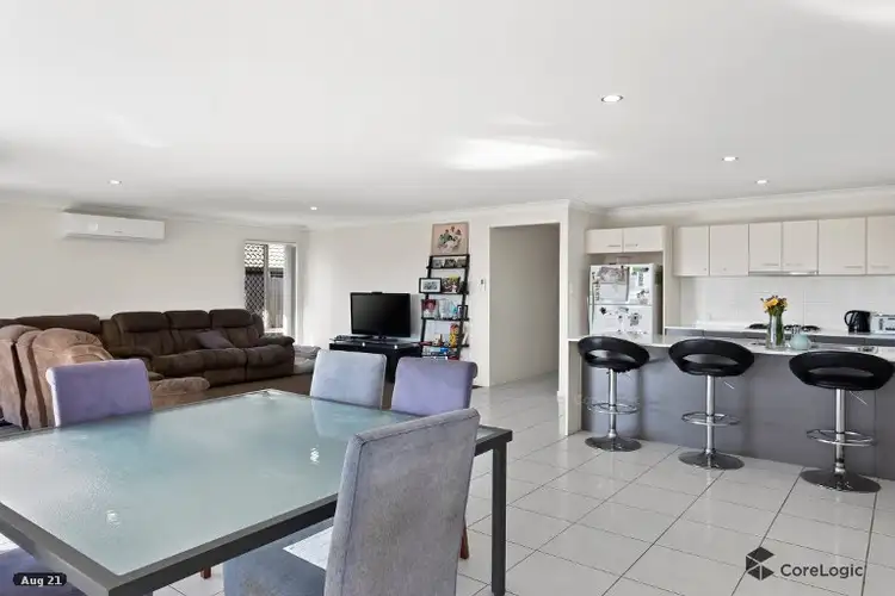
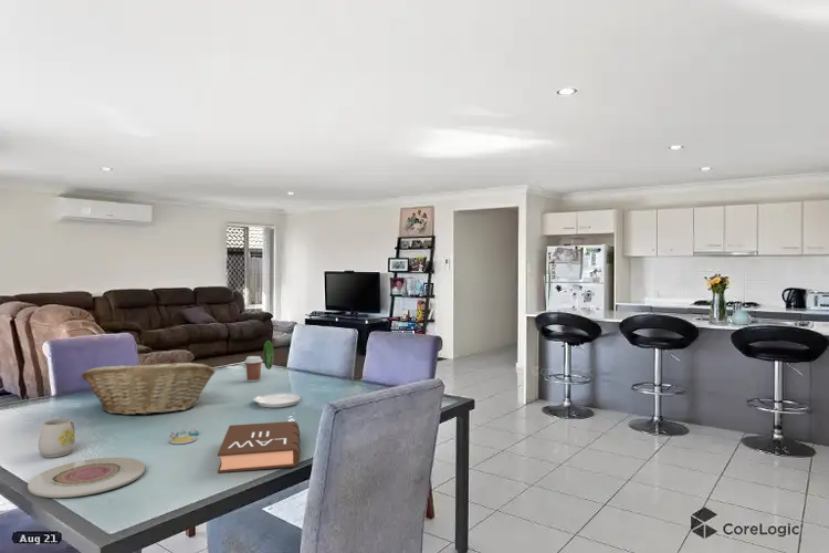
+ book [217,420,302,473]
+ plate [253,340,303,408]
+ fruit basket [81,361,216,416]
+ mug [38,418,76,459]
+ salt and pepper shaker set [169,425,200,445]
+ coffee cup [243,355,264,383]
+ plate [27,457,146,499]
